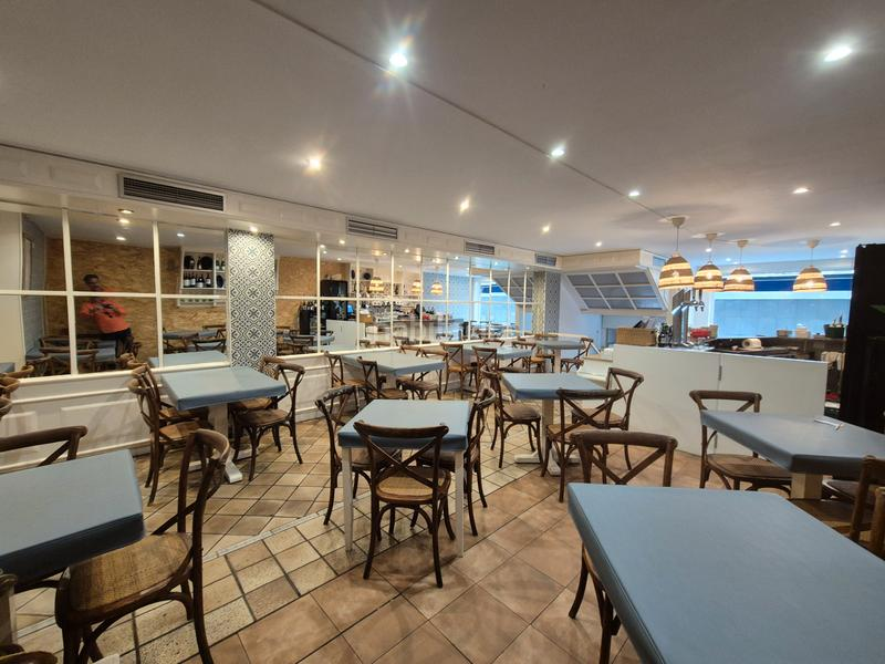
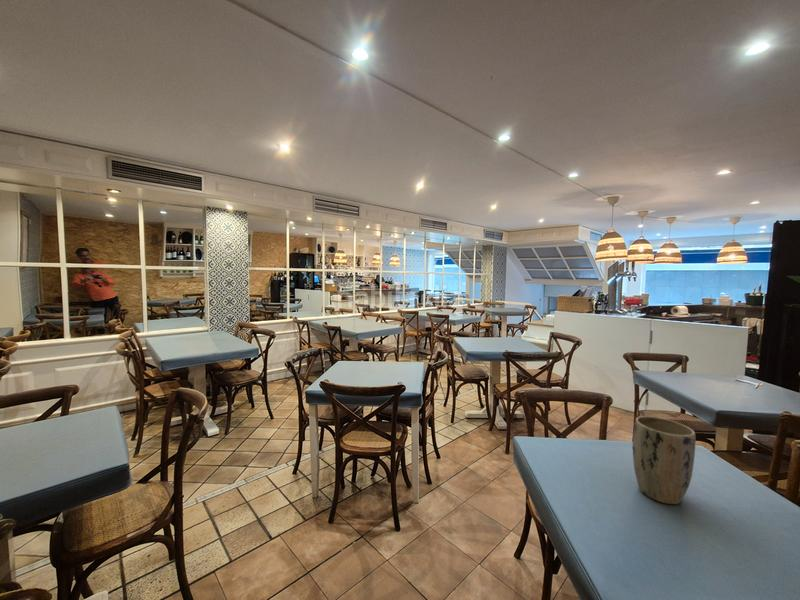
+ plant pot [631,415,697,505]
